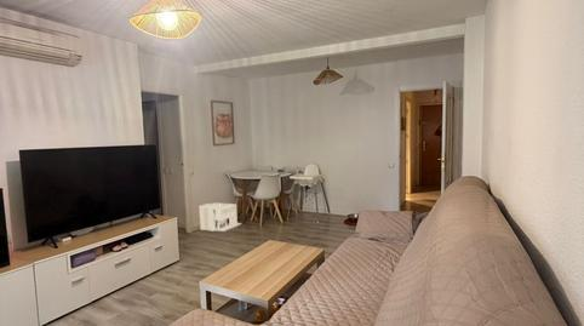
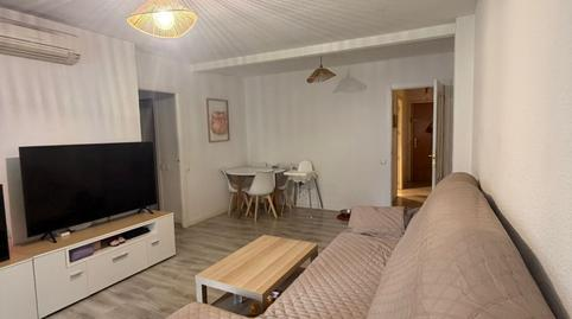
- architectural model [197,201,244,233]
